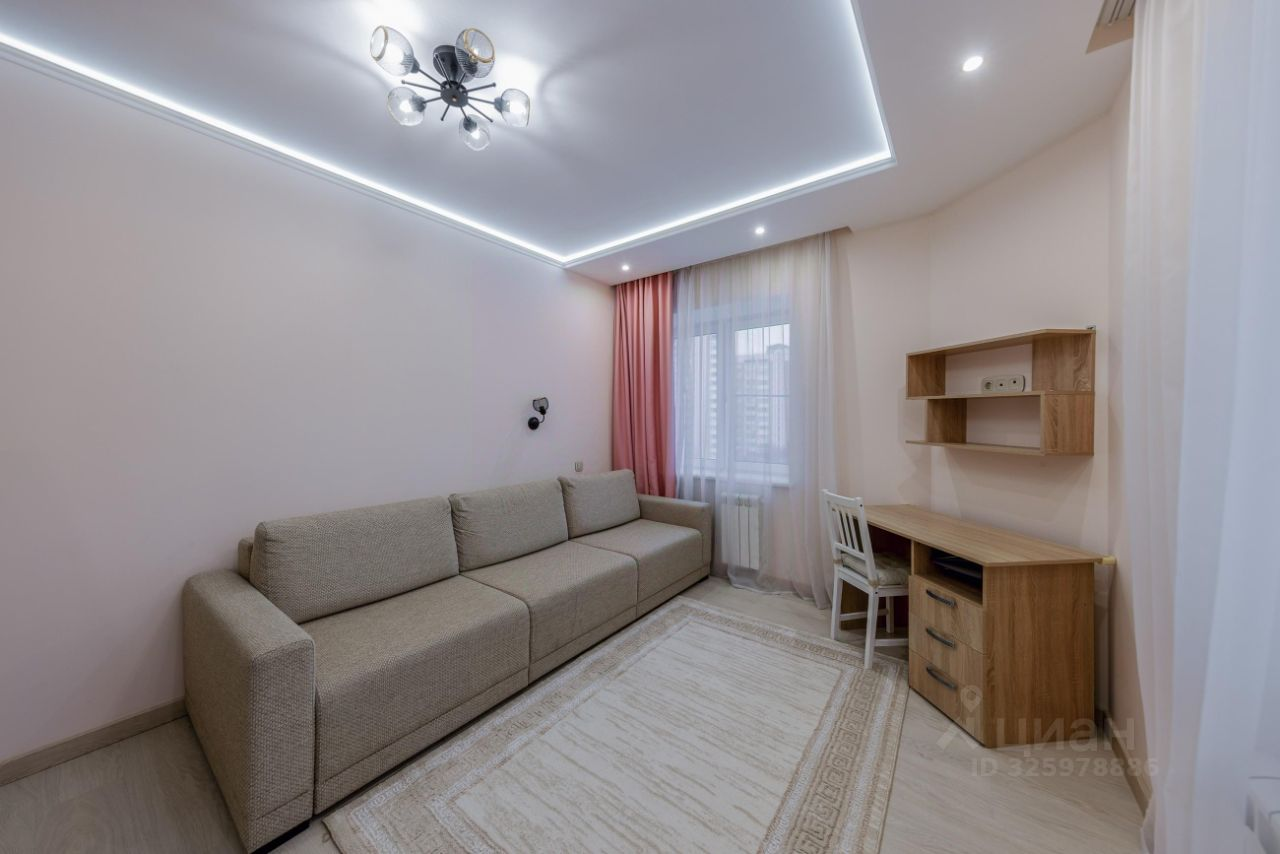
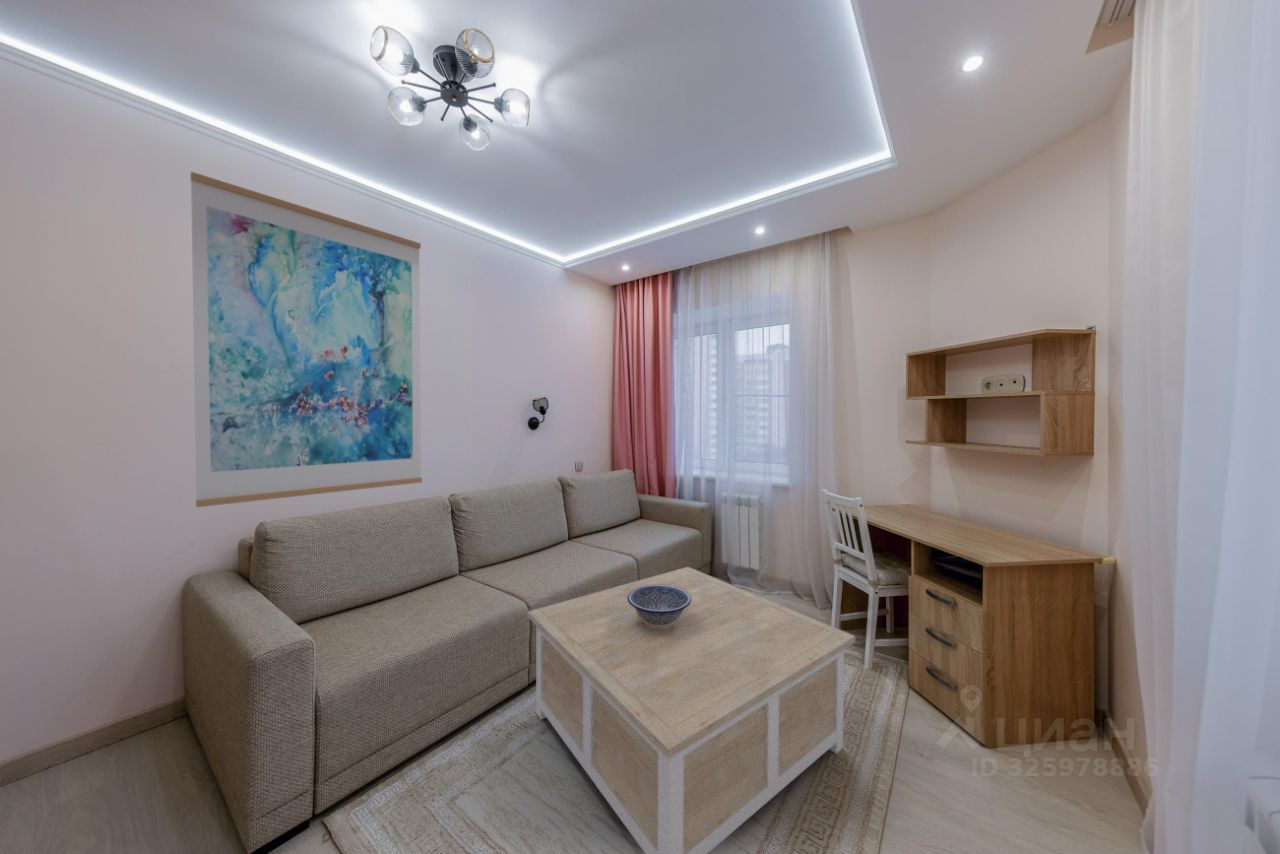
+ coffee table [527,566,856,854]
+ decorative bowl [627,585,692,628]
+ wall art [189,171,423,508]
